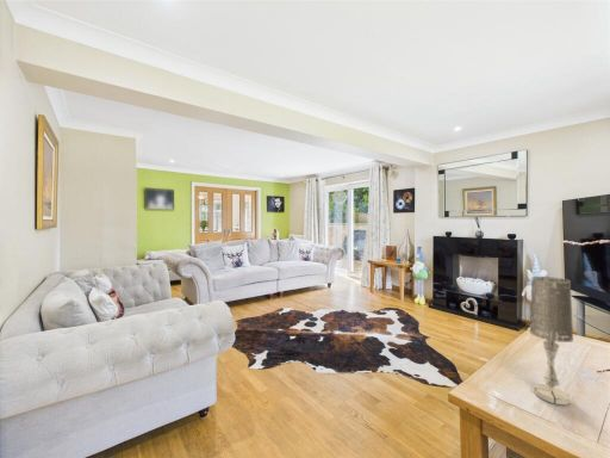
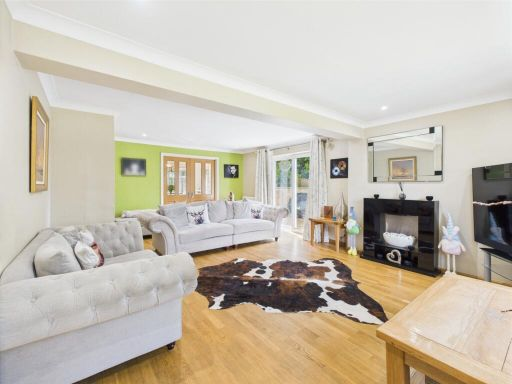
- table lamp [529,276,574,406]
